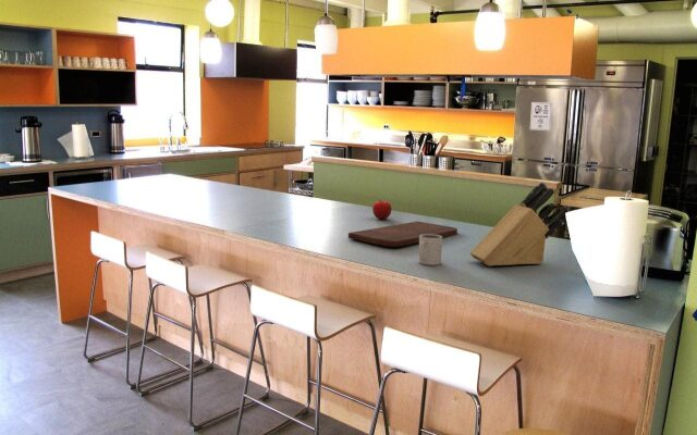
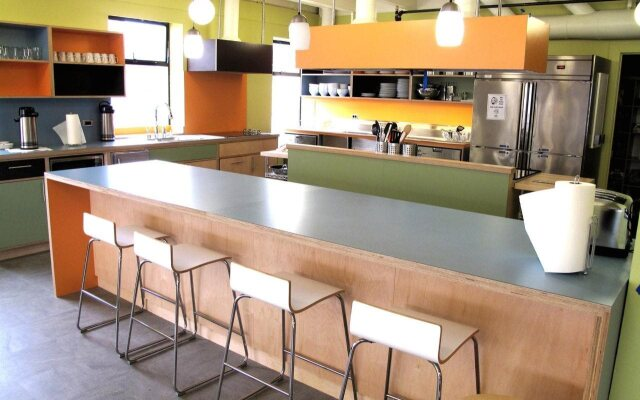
- cutting board [347,221,458,248]
- knife block [468,181,568,268]
- fruit [371,199,393,220]
- mug [417,234,443,266]
